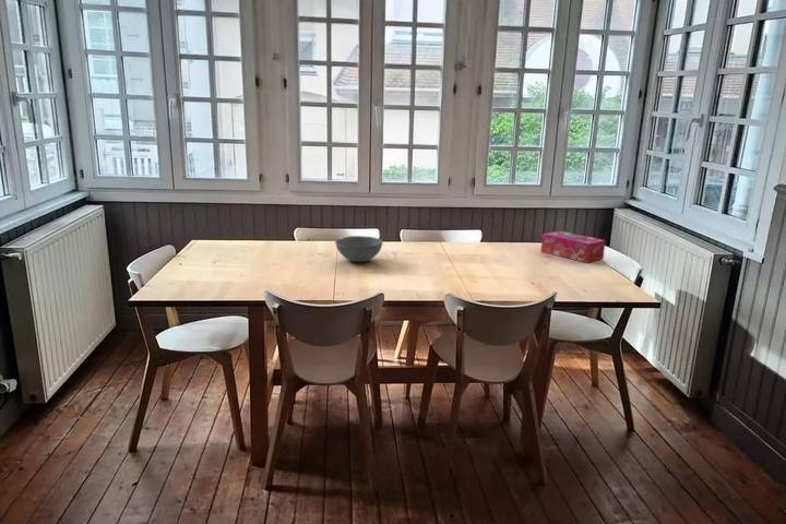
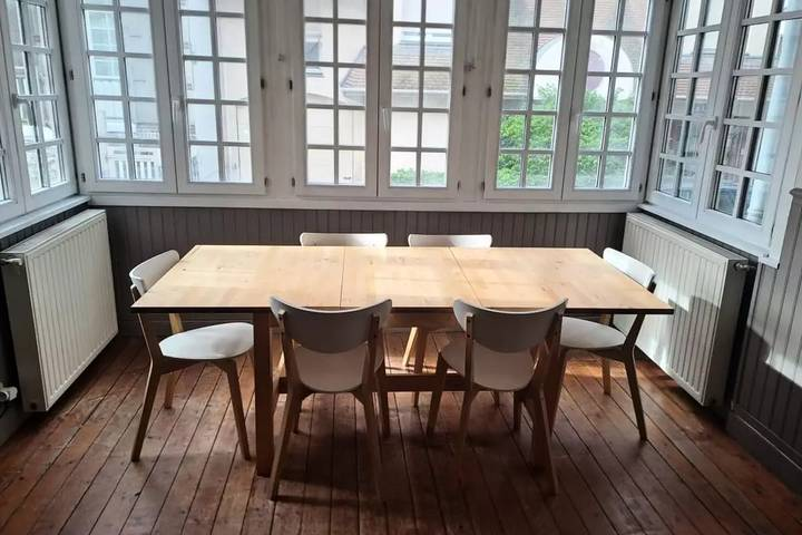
- tissue box [540,230,607,264]
- bowl [334,235,383,263]
